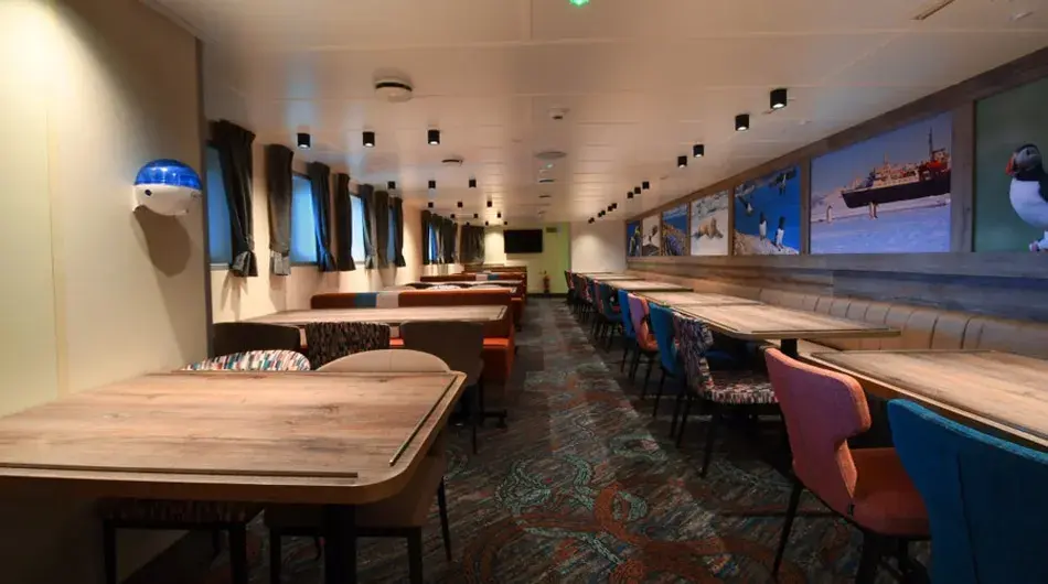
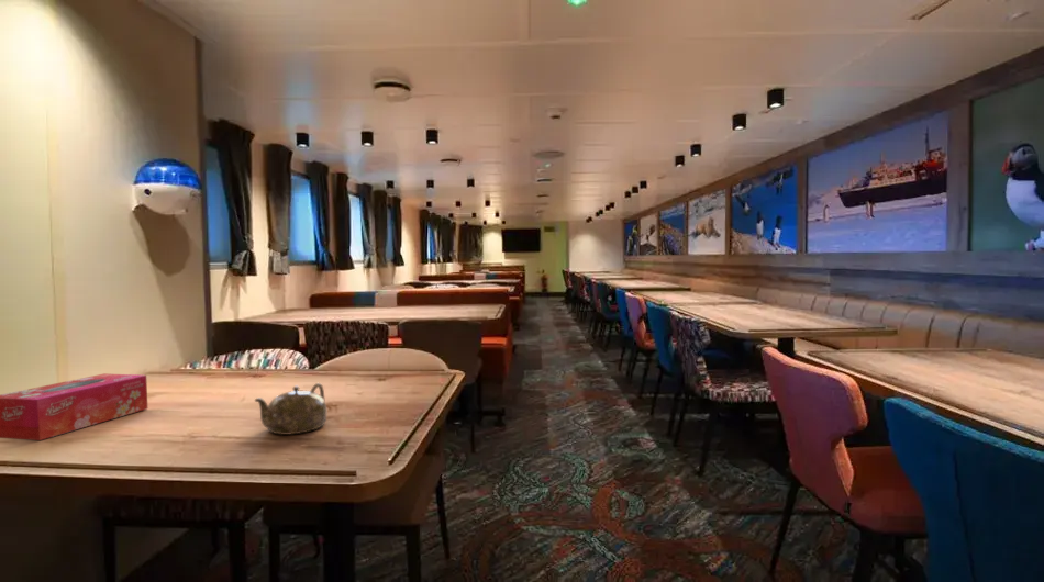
+ tissue box [0,372,149,441]
+ teapot [254,382,327,436]
